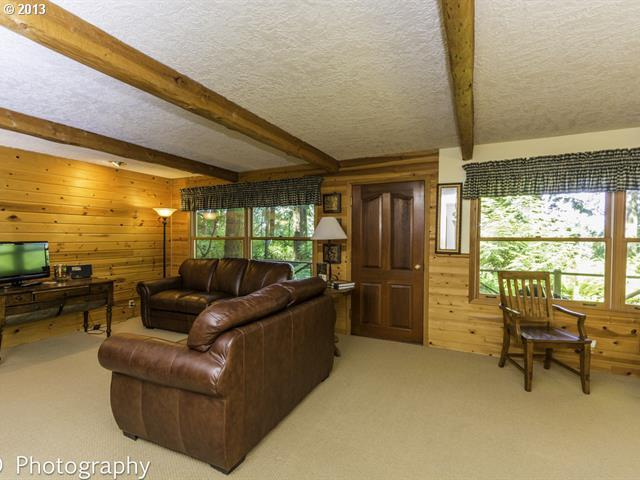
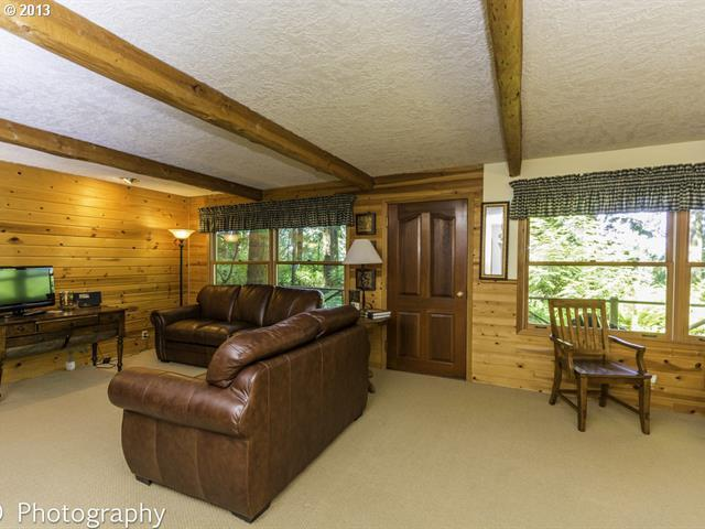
+ potted plant [65,346,89,371]
